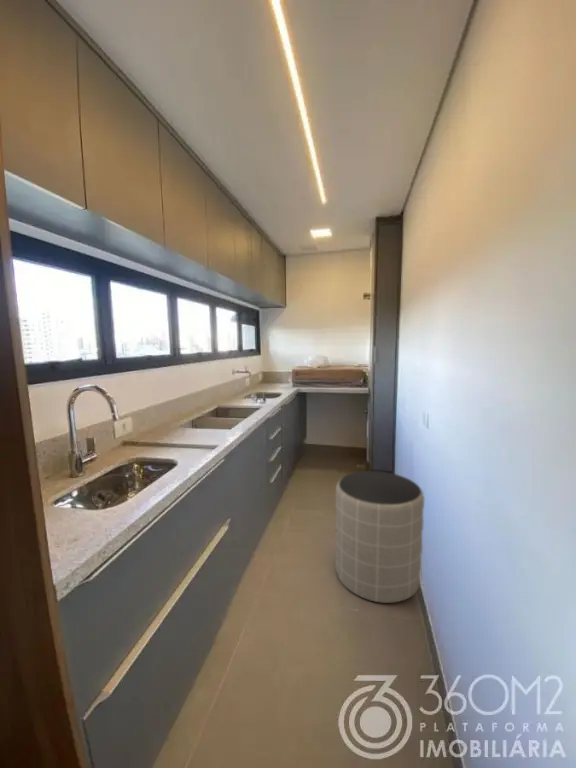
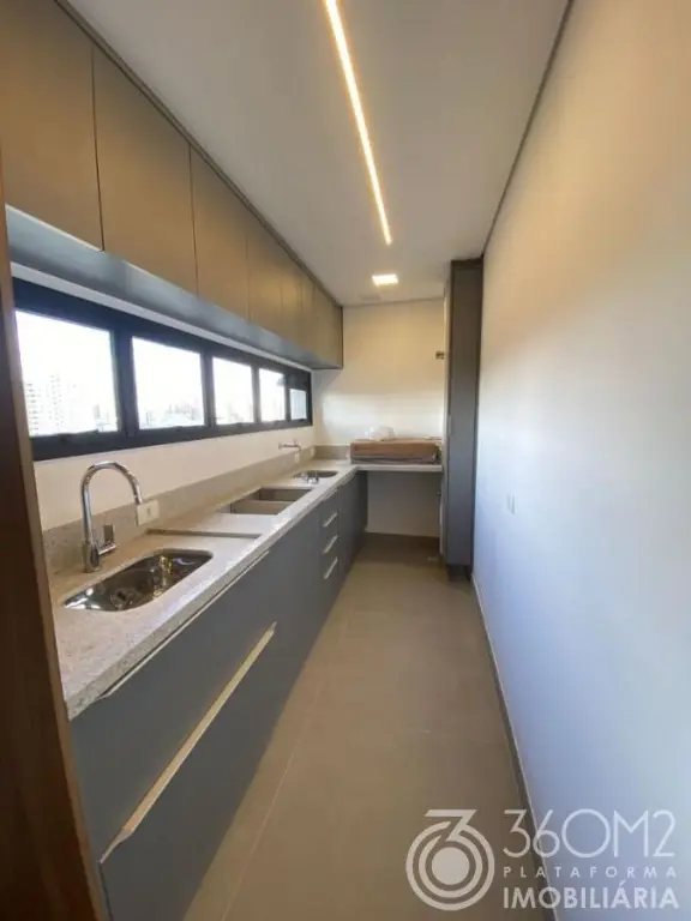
- trash can [335,470,425,604]
